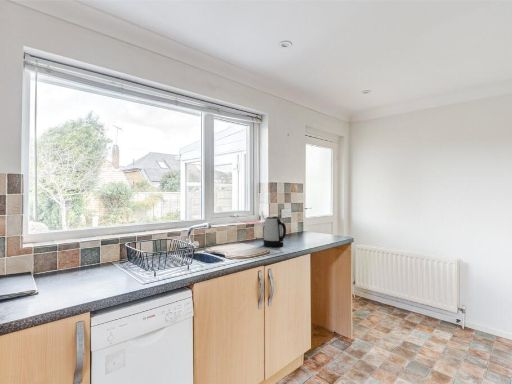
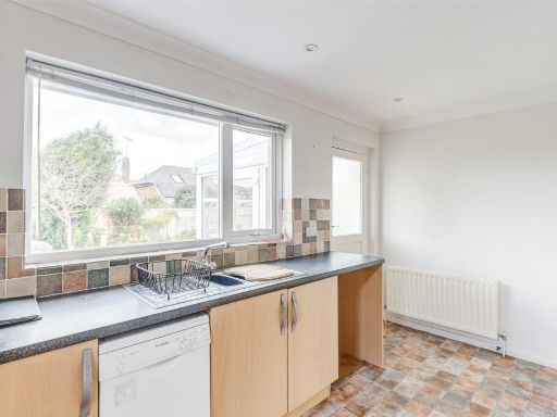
- kettle [263,215,287,248]
